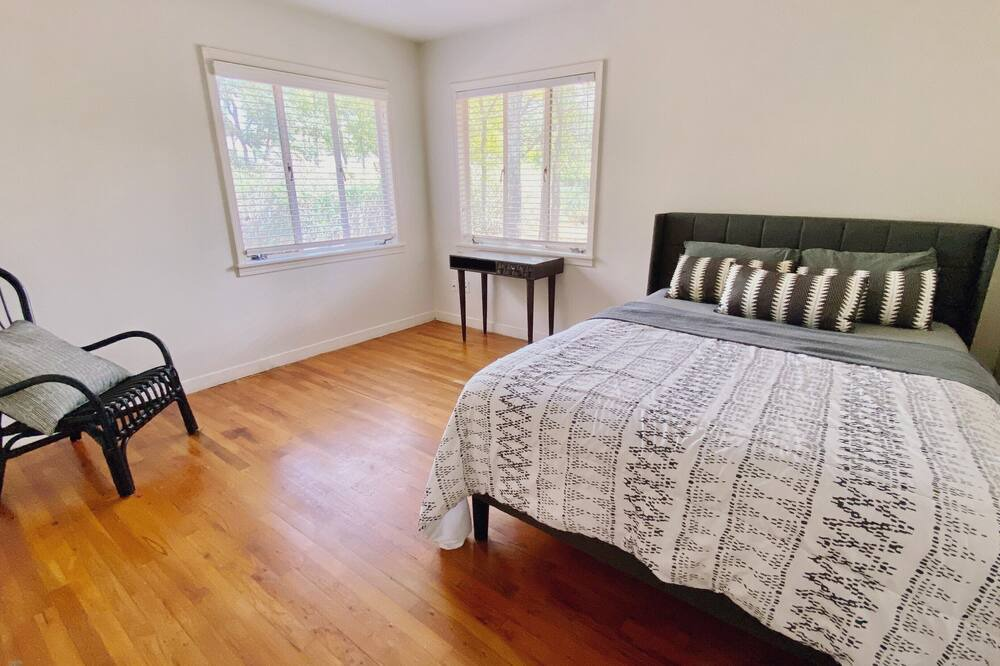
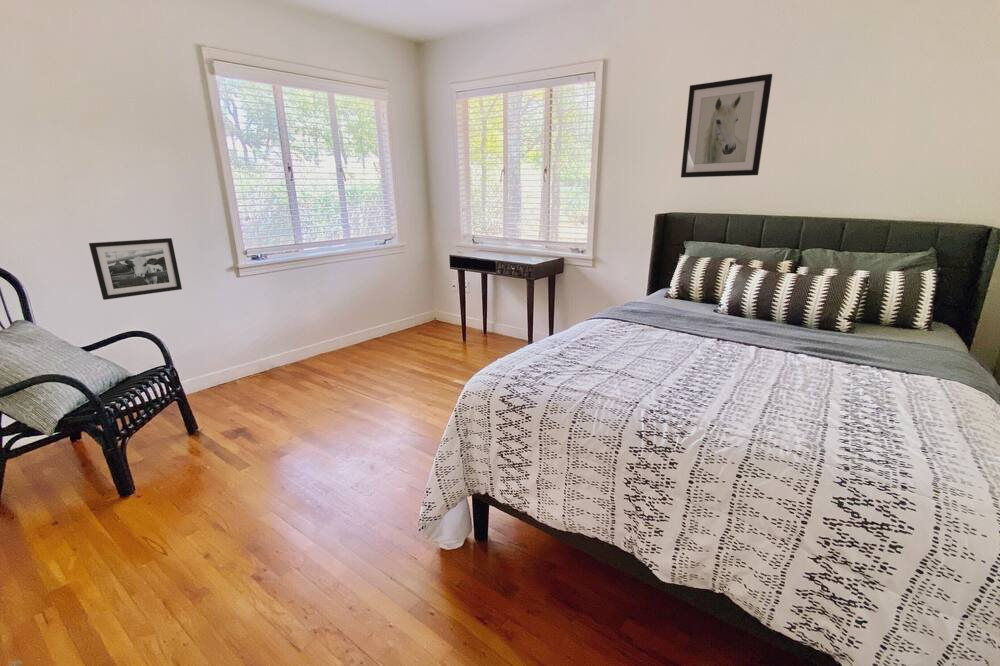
+ picture frame [88,237,183,301]
+ wall art [680,73,773,179]
